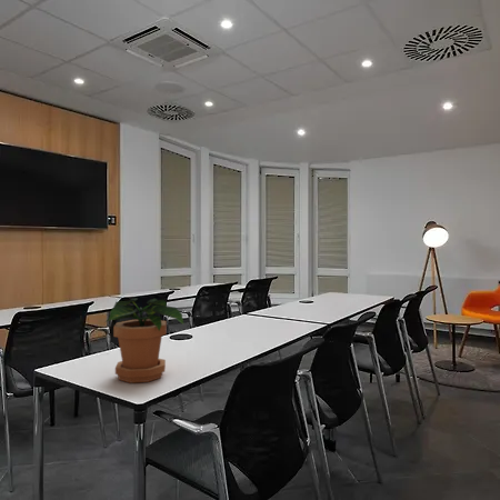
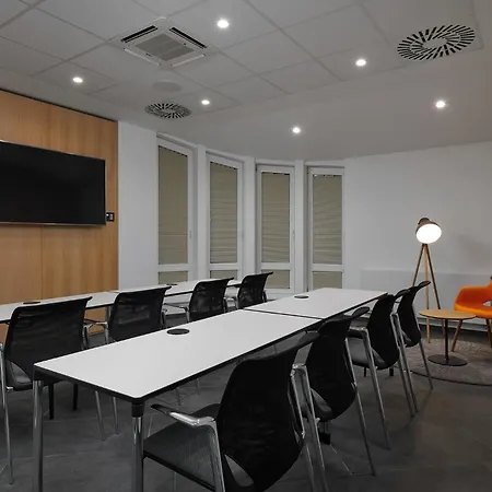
- potted plant [103,297,184,384]
